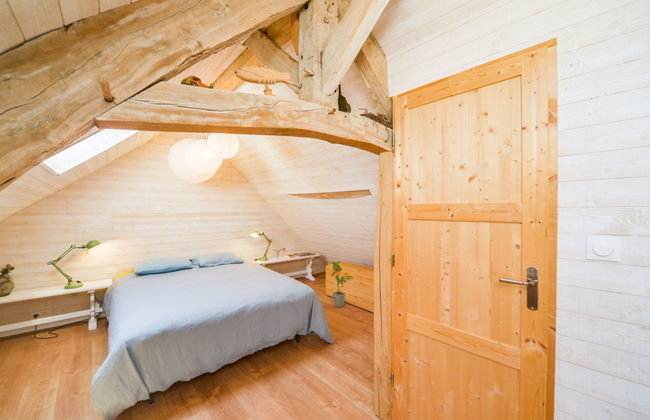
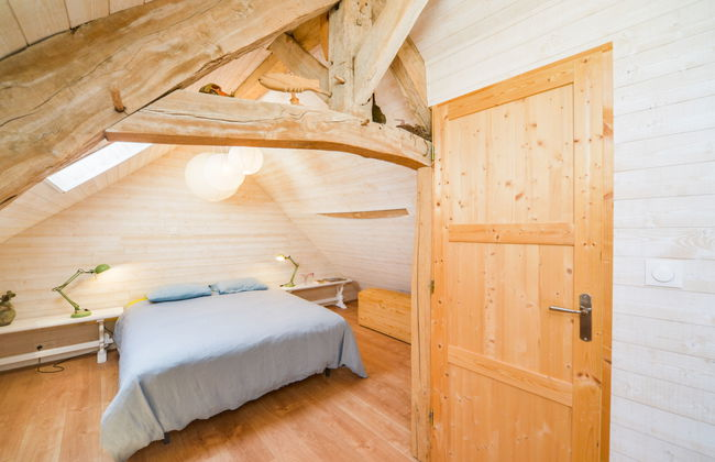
- house plant [329,260,355,309]
